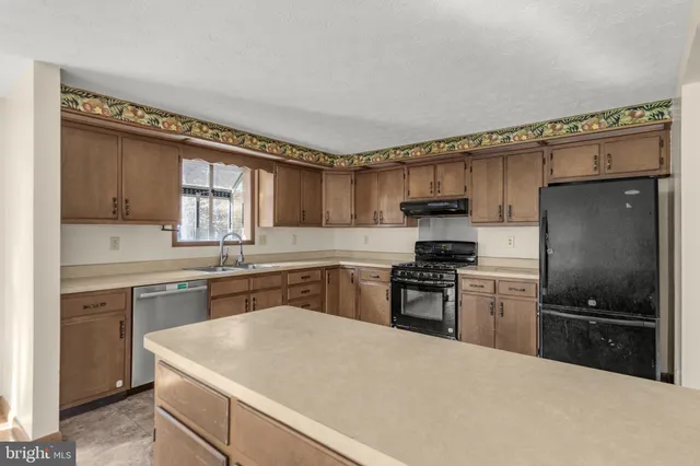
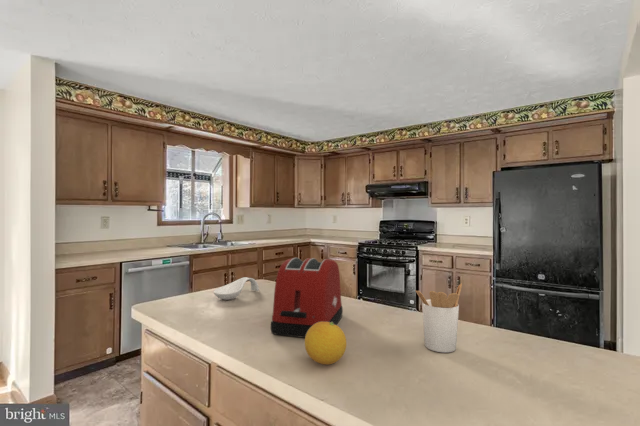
+ utensil holder [414,282,463,353]
+ spoon rest [212,276,260,301]
+ fruit [304,322,347,366]
+ toaster [270,257,344,339]
